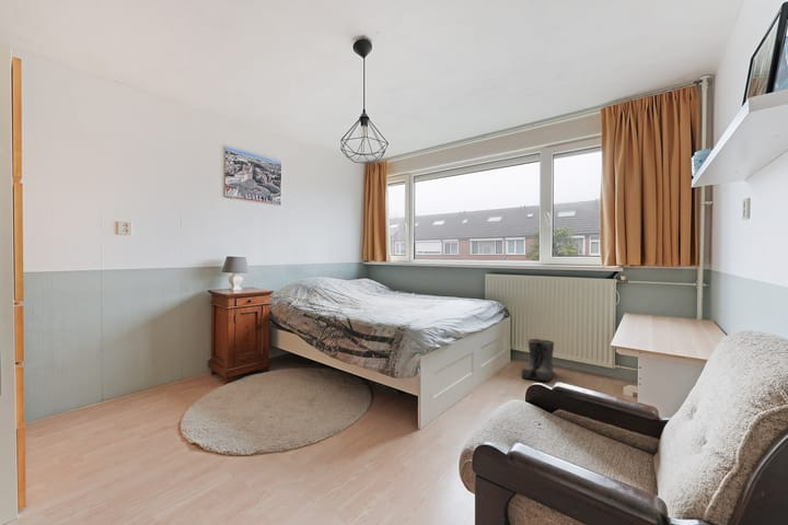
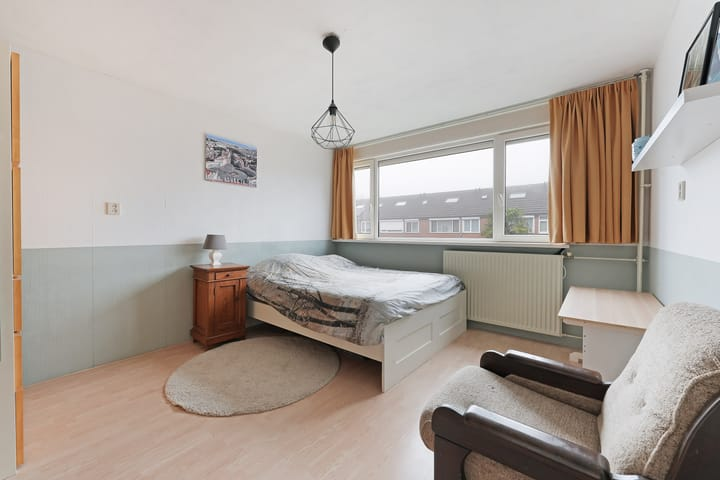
- boots [521,338,556,382]
